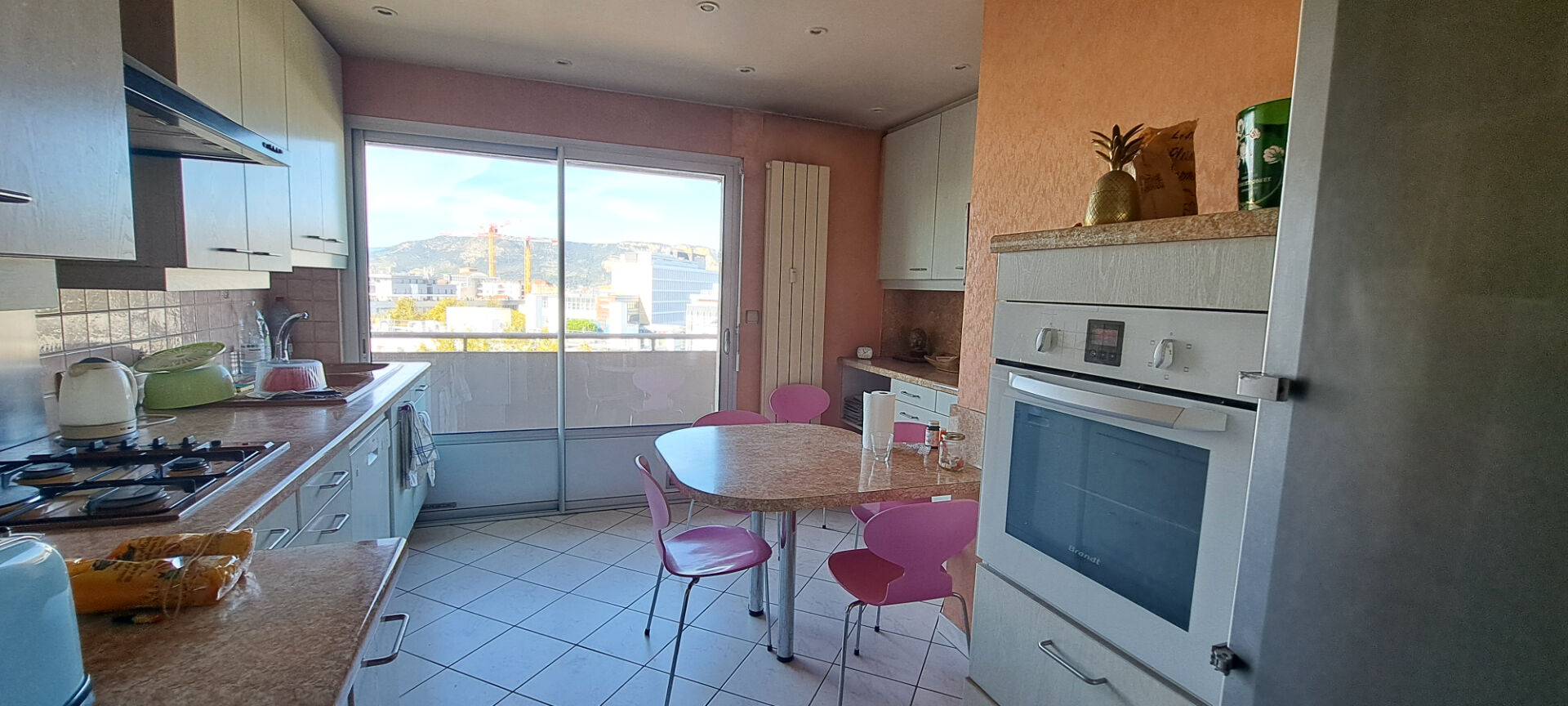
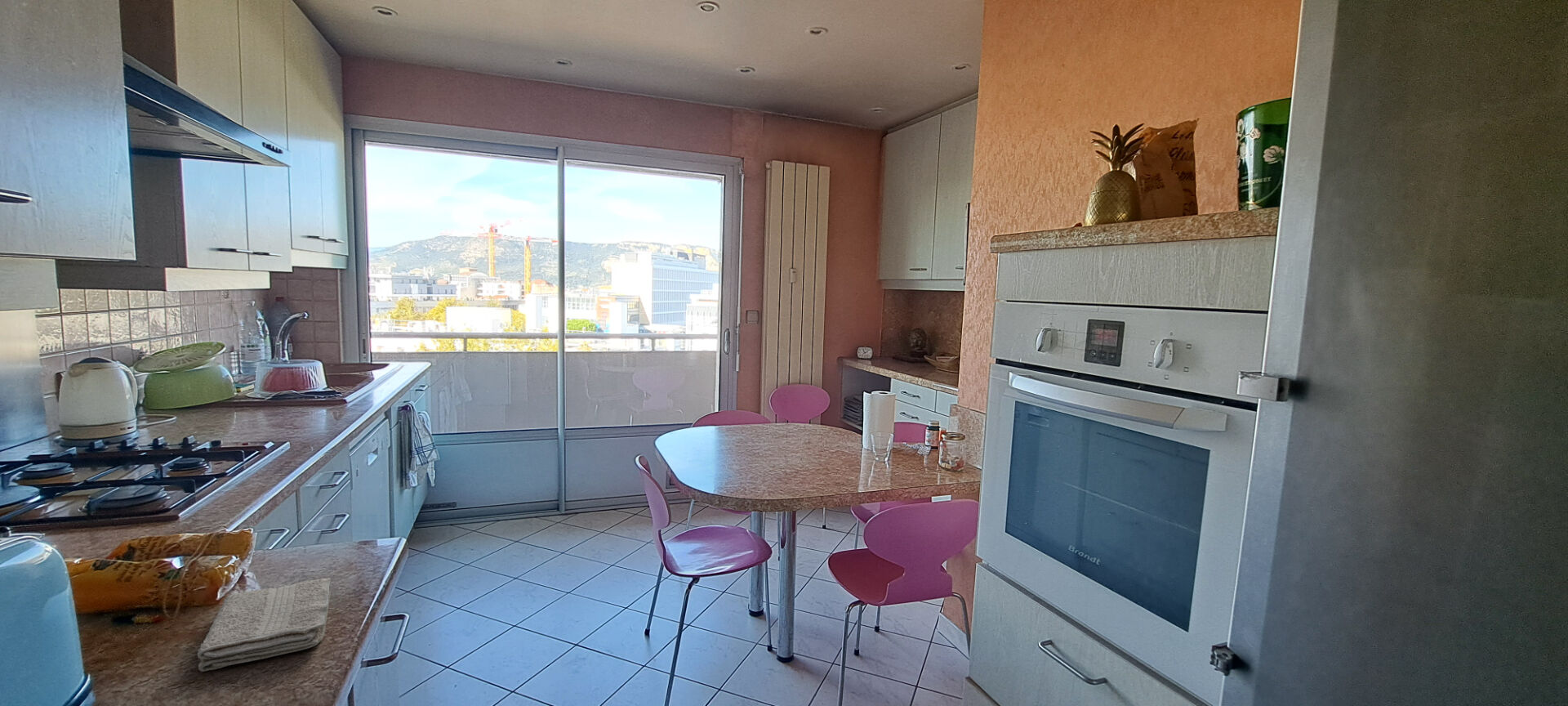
+ washcloth [197,577,332,672]
